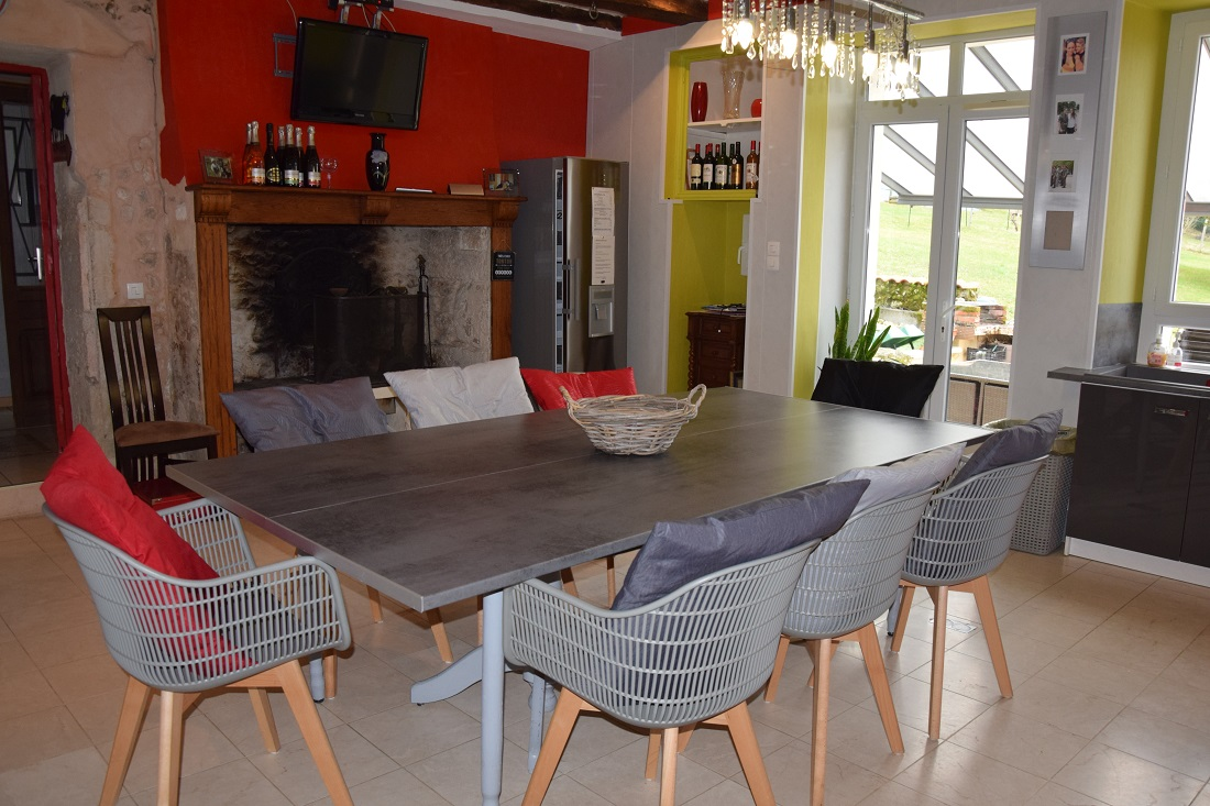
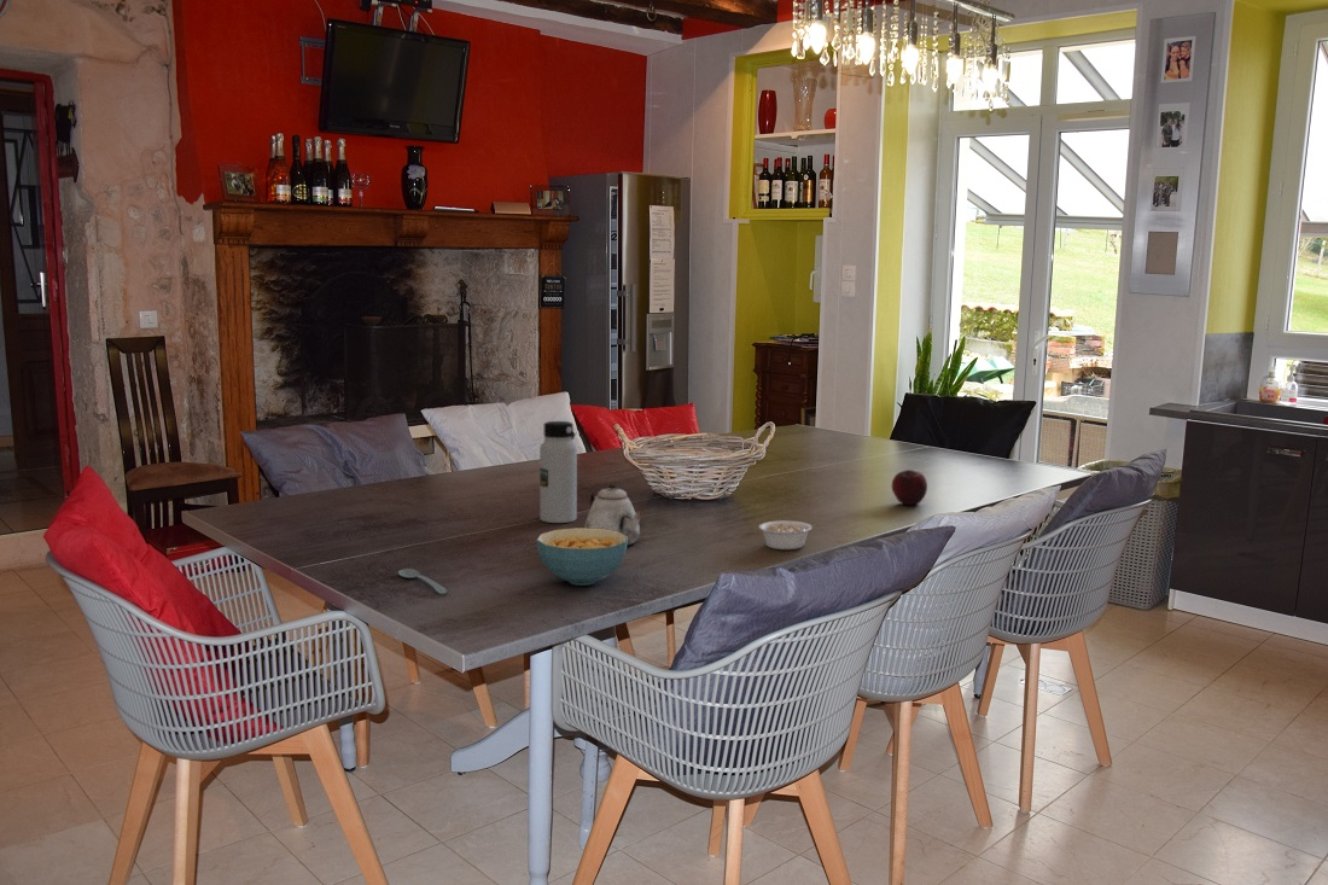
+ fruit [891,468,928,506]
+ cereal bowl [535,526,628,587]
+ spoon [397,567,448,595]
+ water bottle [538,420,578,524]
+ legume [758,519,825,551]
+ teapot [583,483,643,547]
